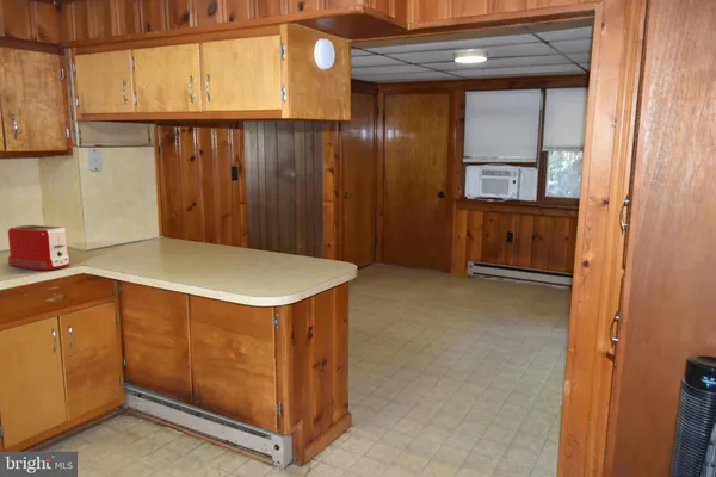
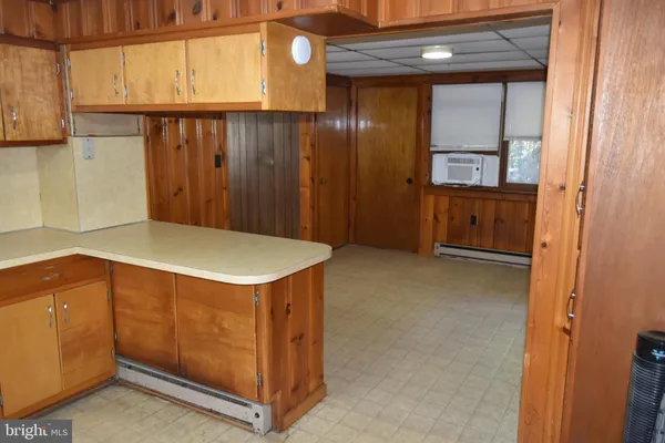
- toaster [7,224,72,272]
